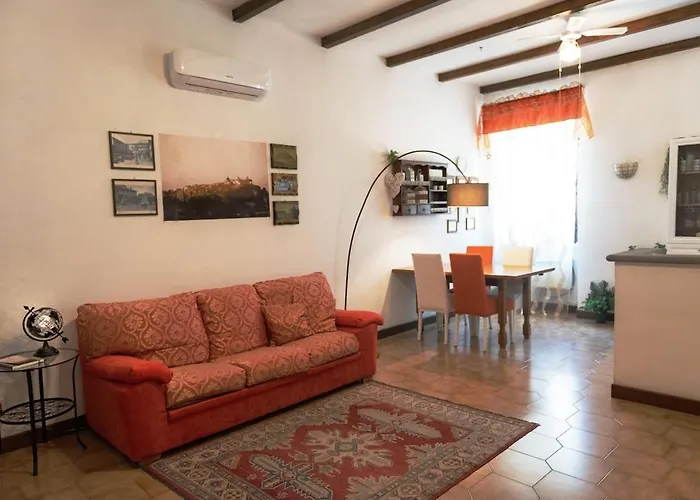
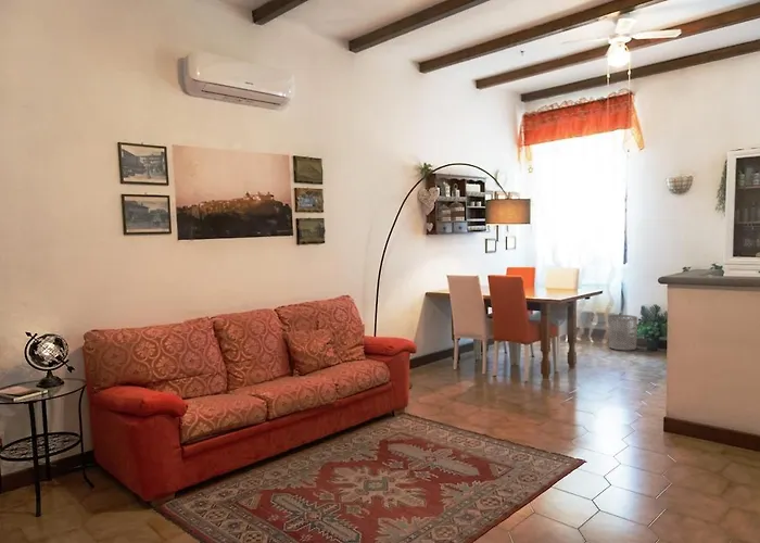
+ waste bin [607,314,638,352]
